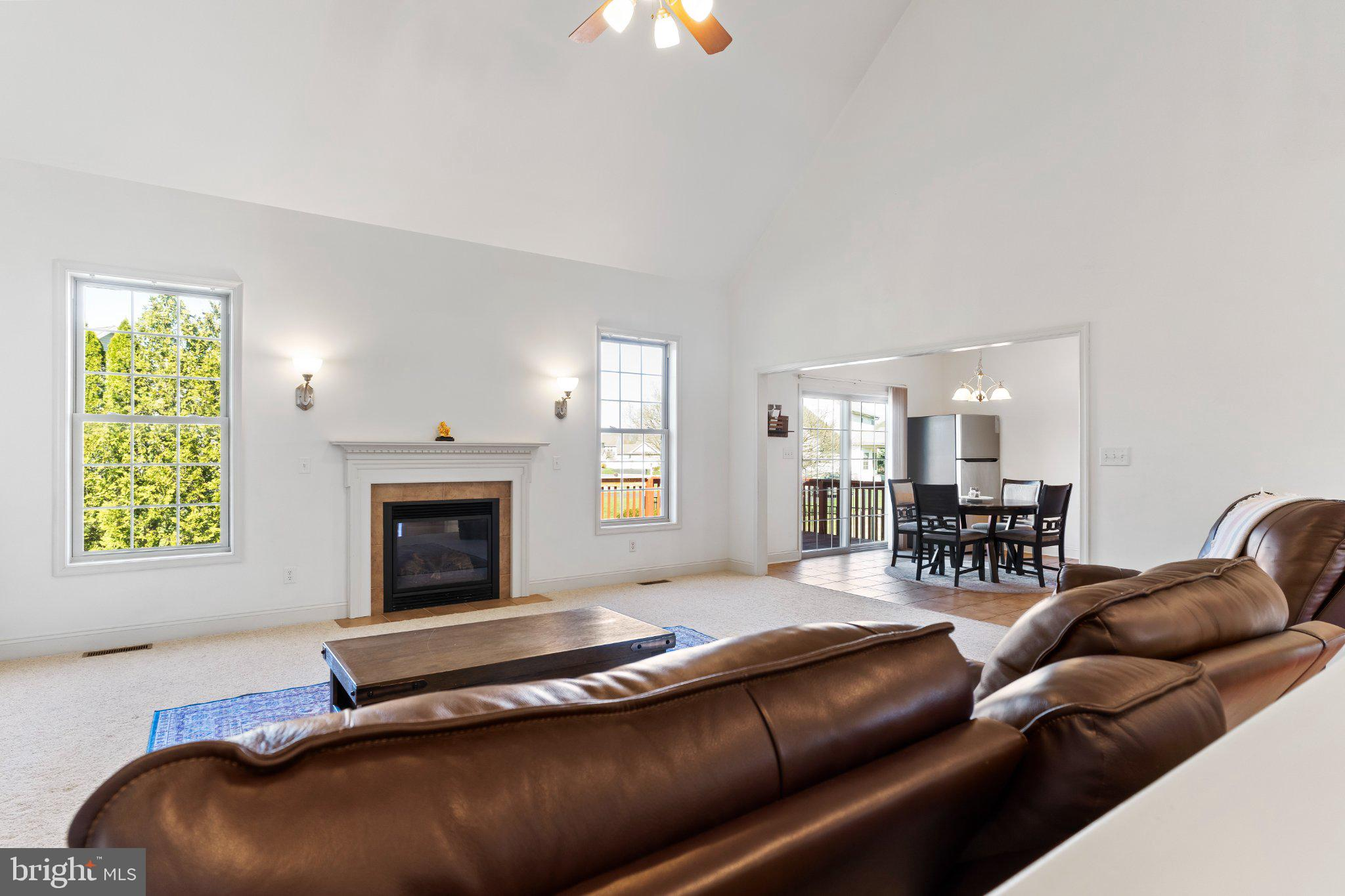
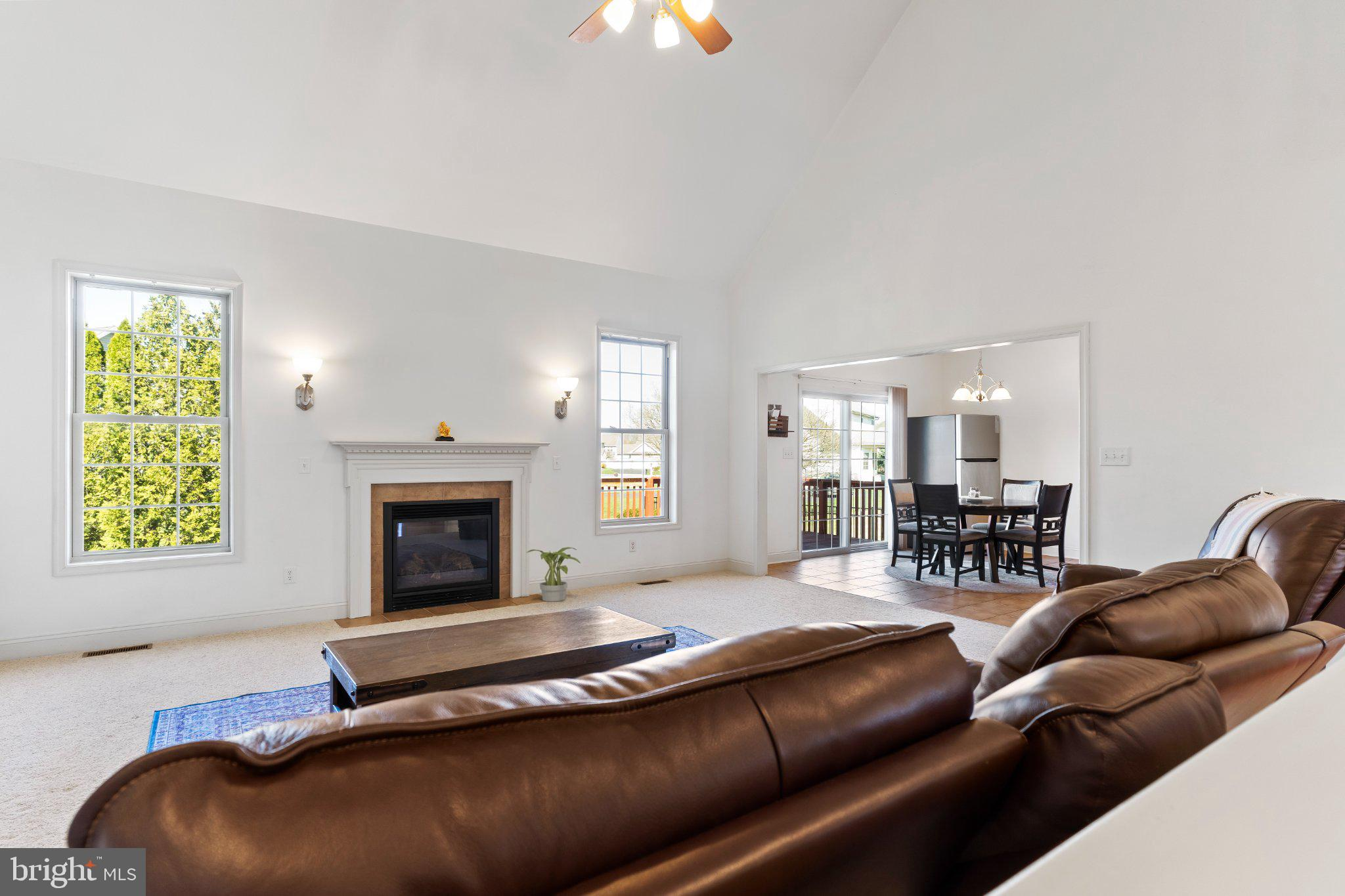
+ potted plant [526,547,581,602]
